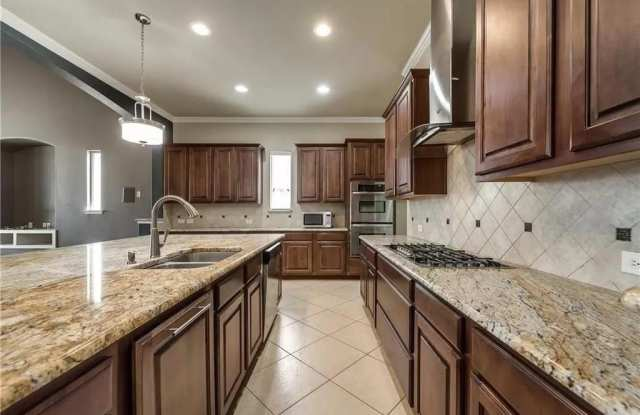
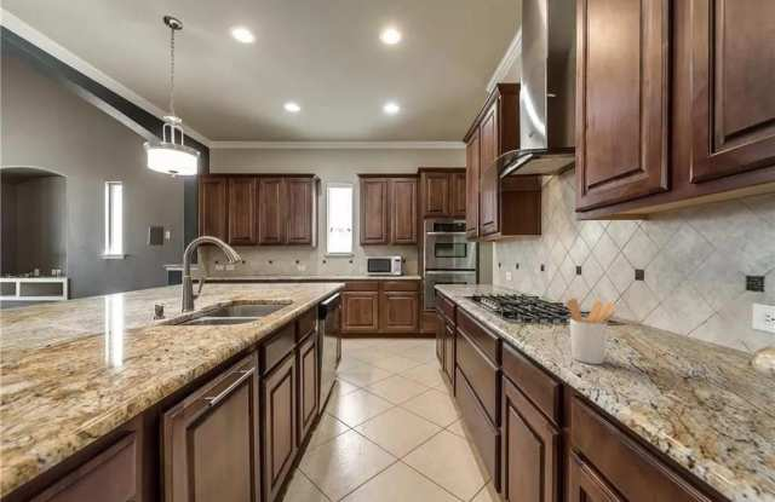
+ utensil holder [566,298,616,365]
